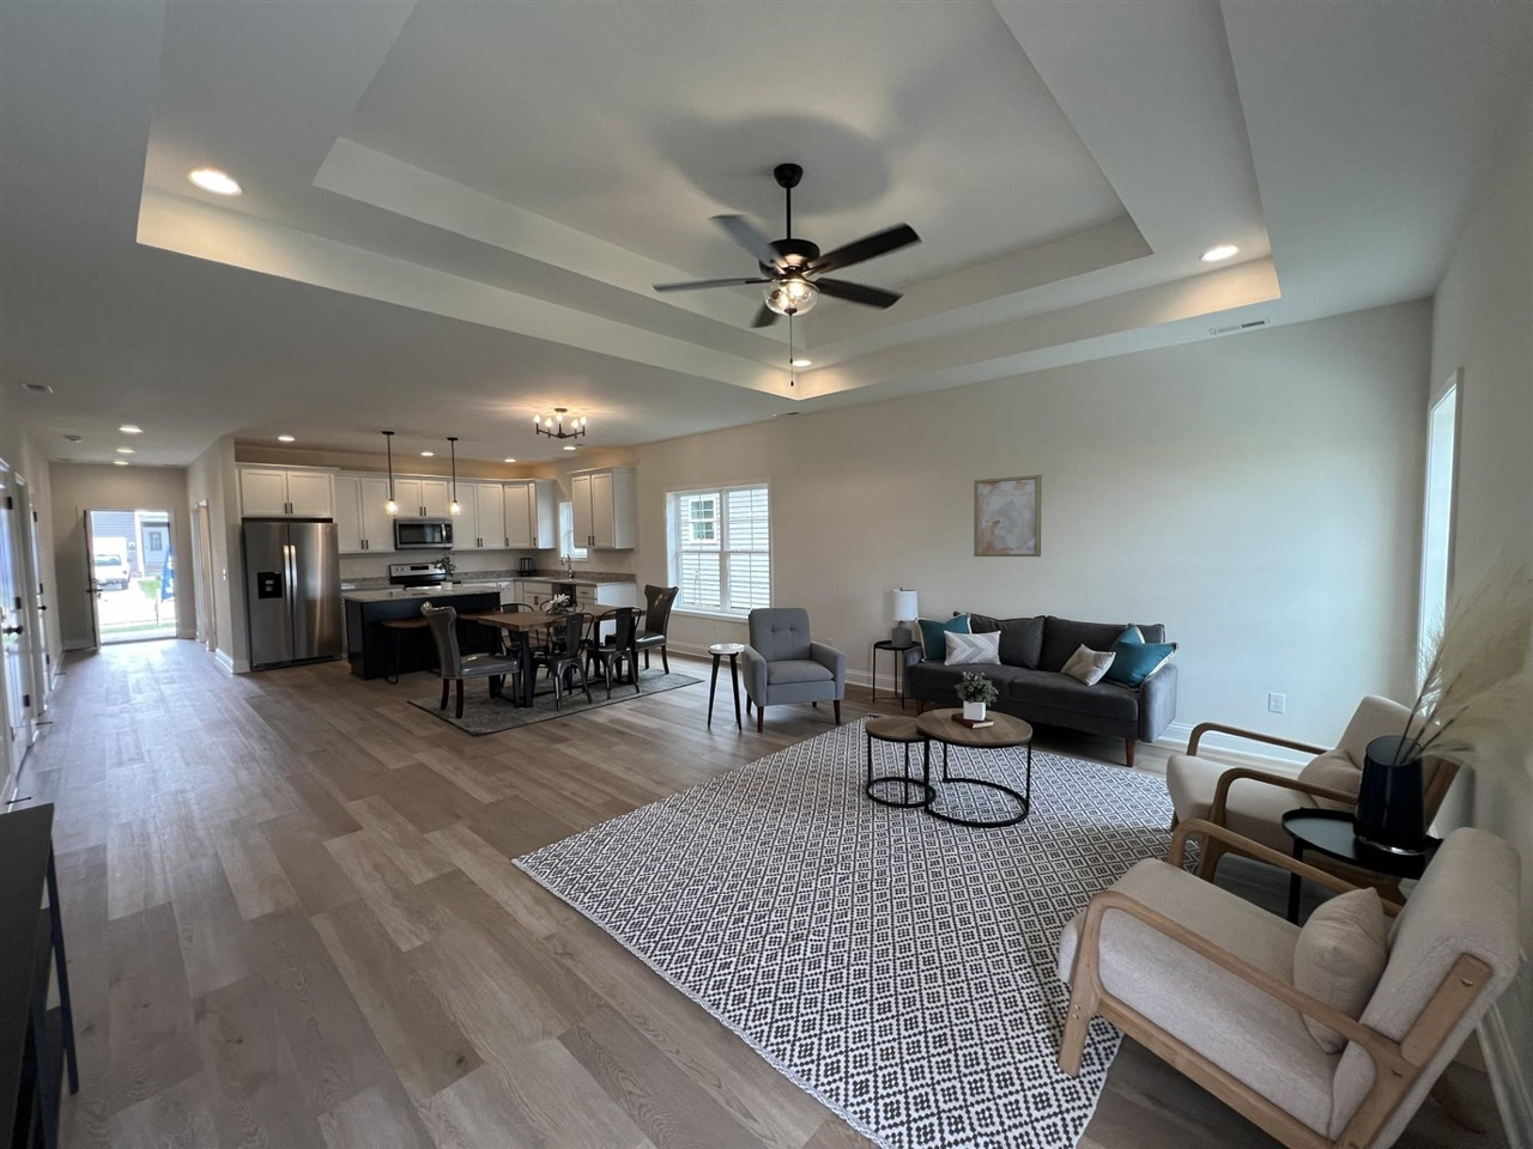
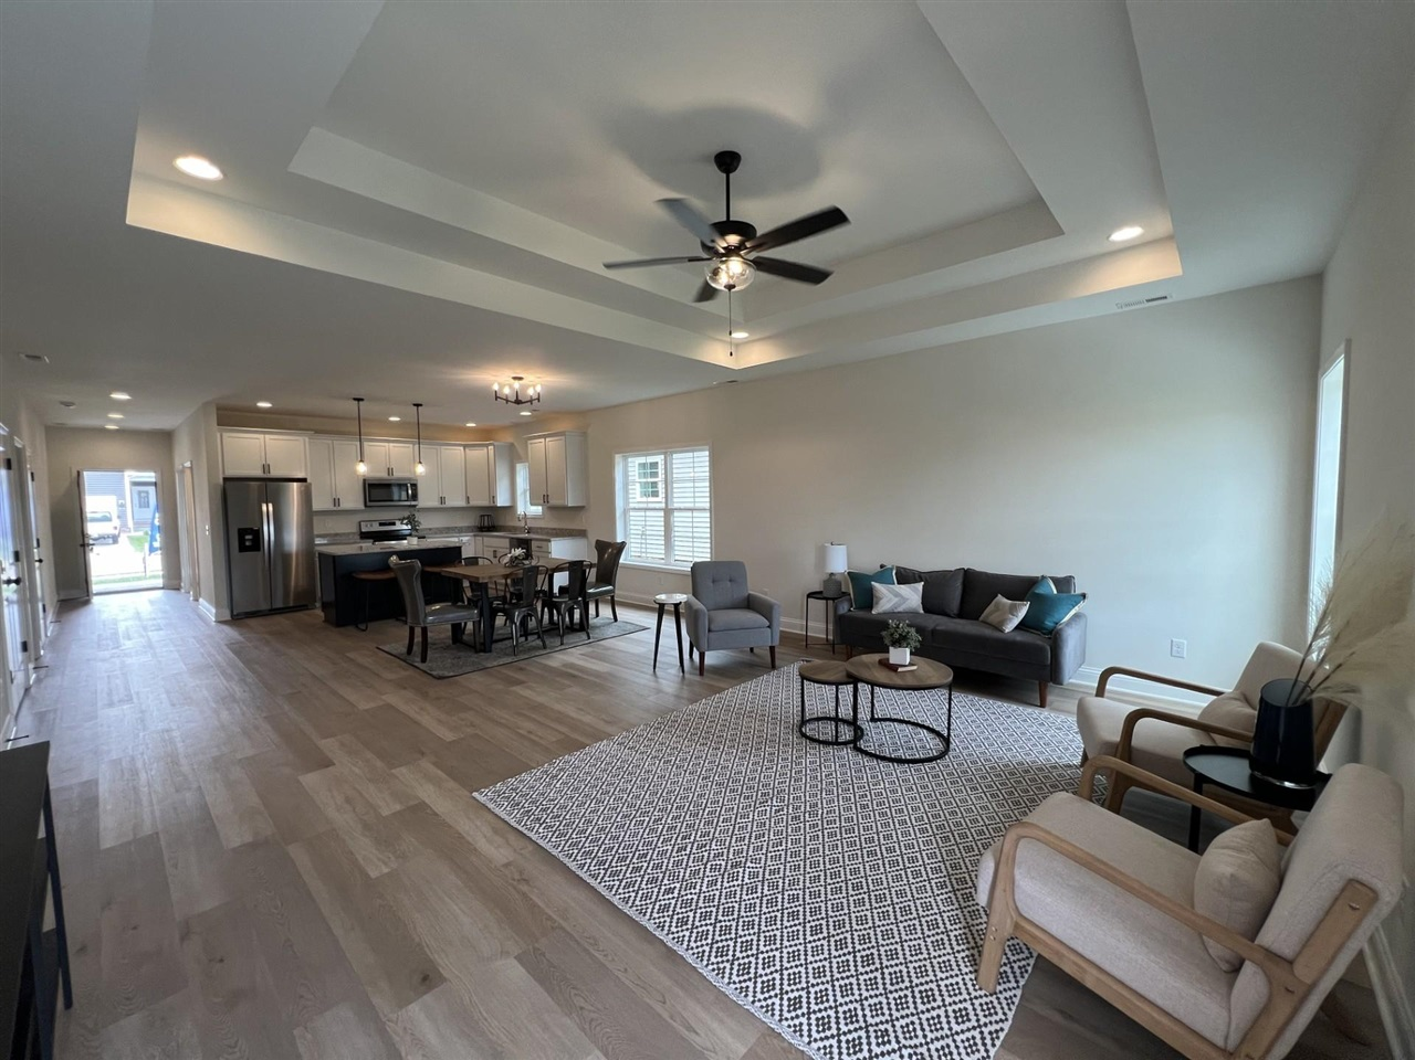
- wall art [973,474,1042,558]
